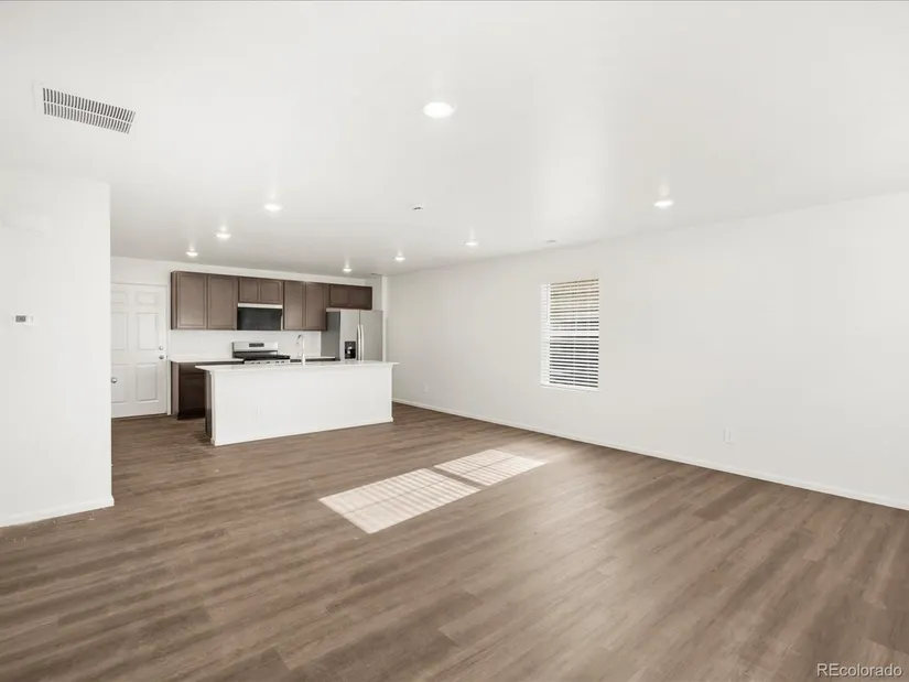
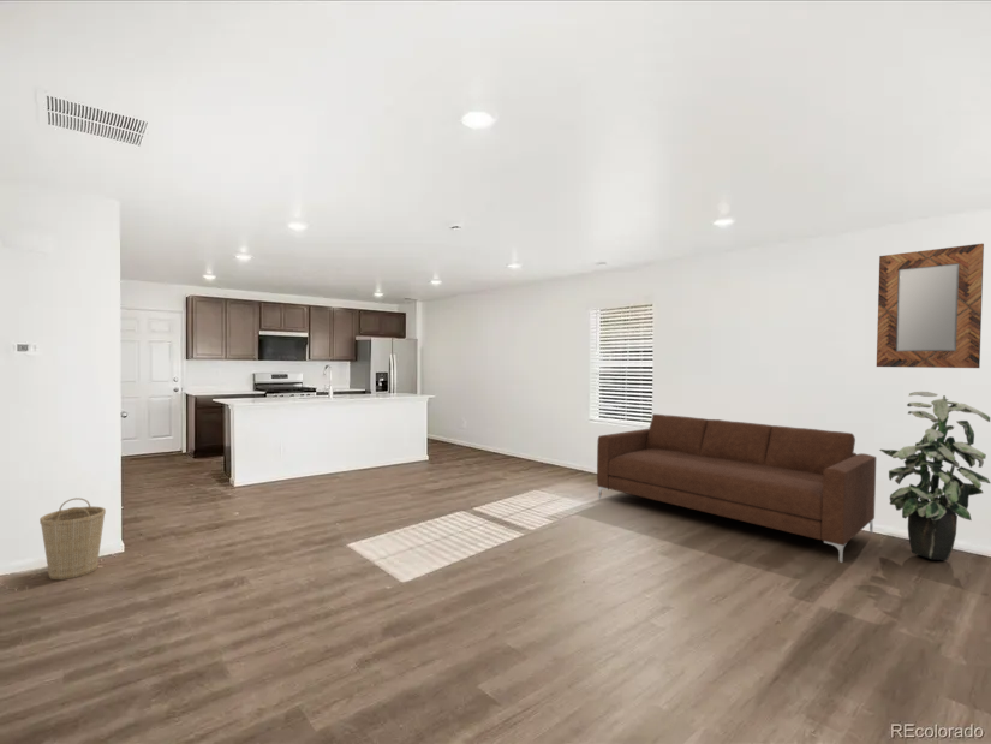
+ sofa [596,413,877,564]
+ indoor plant [878,391,991,561]
+ home mirror [876,243,985,369]
+ basket [38,496,107,581]
